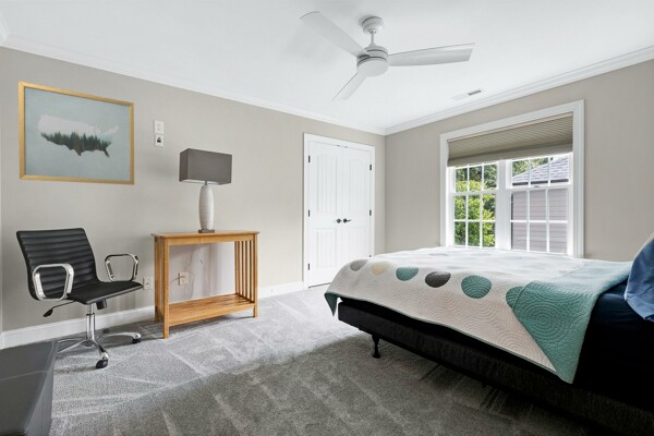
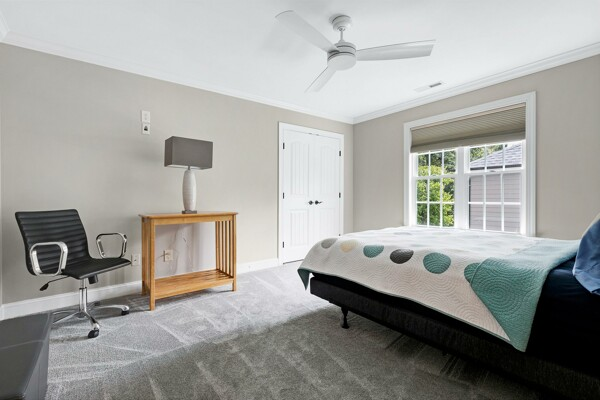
- wall art [17,81,135,186]
